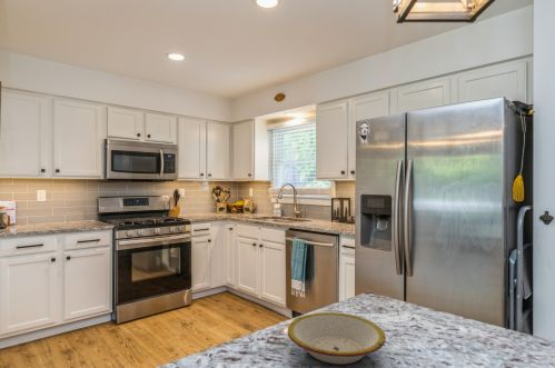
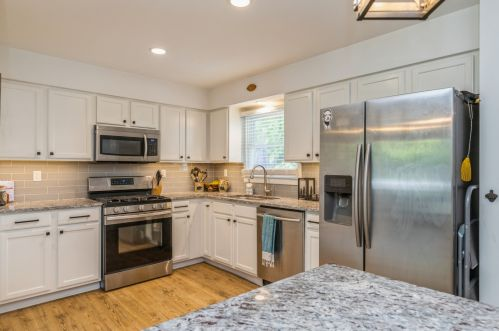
- bowl [287,311,387,366]
